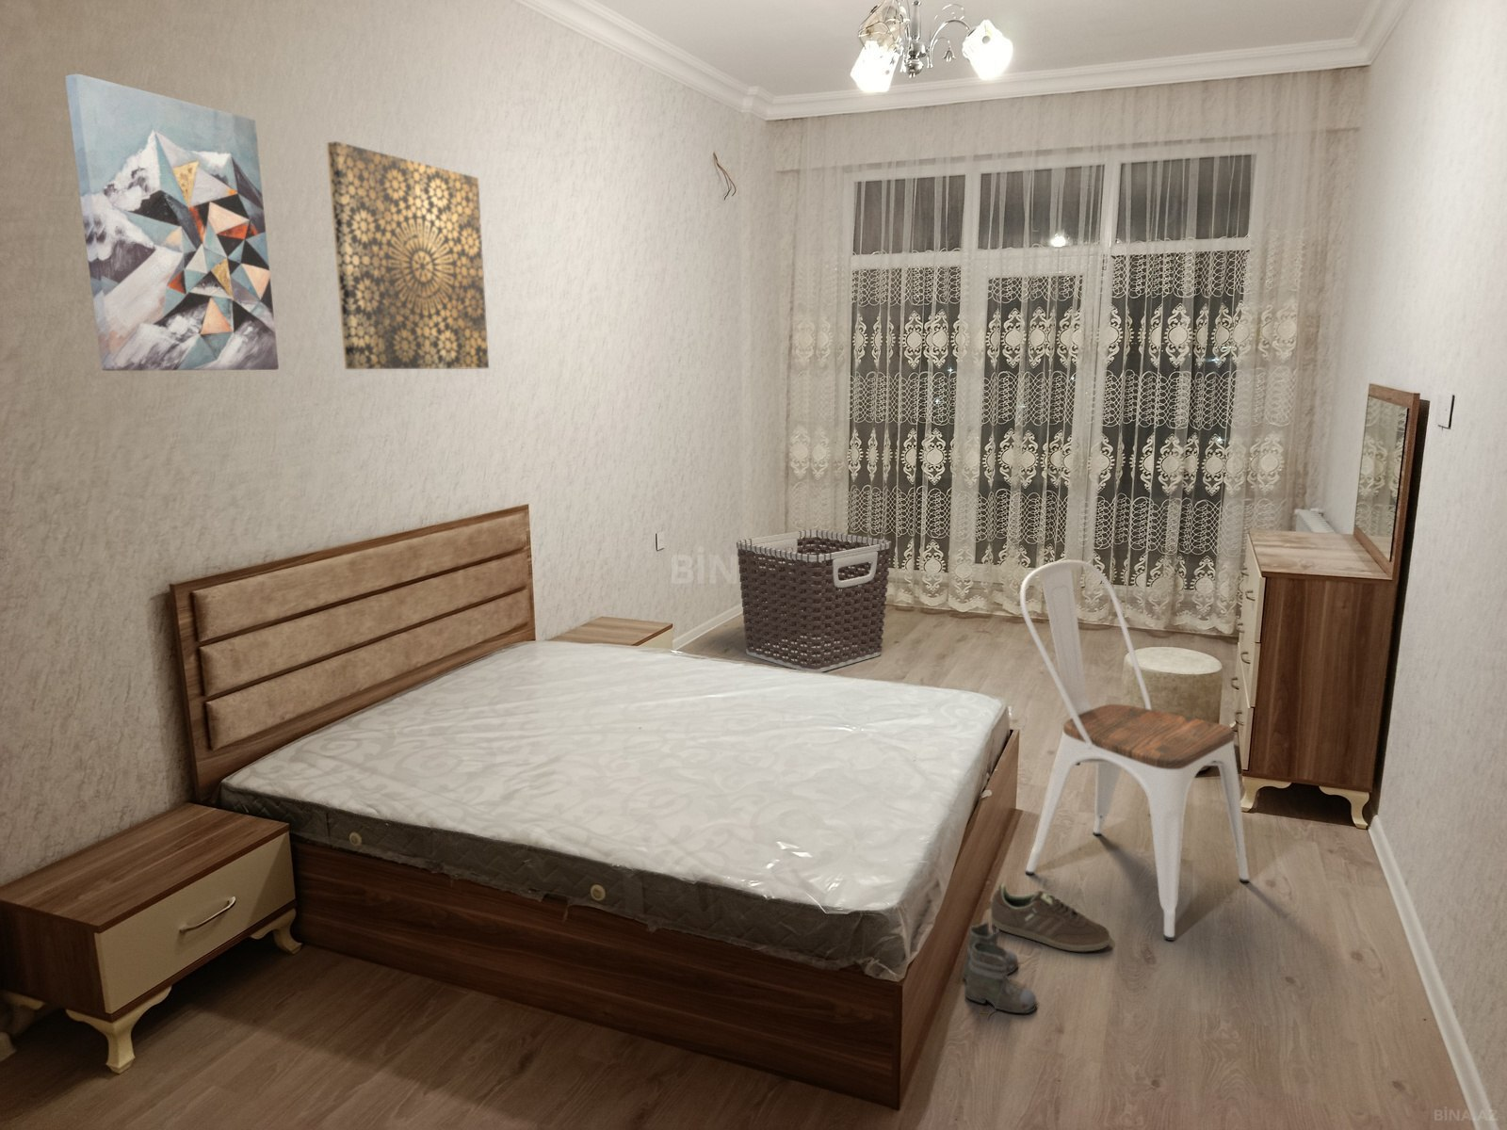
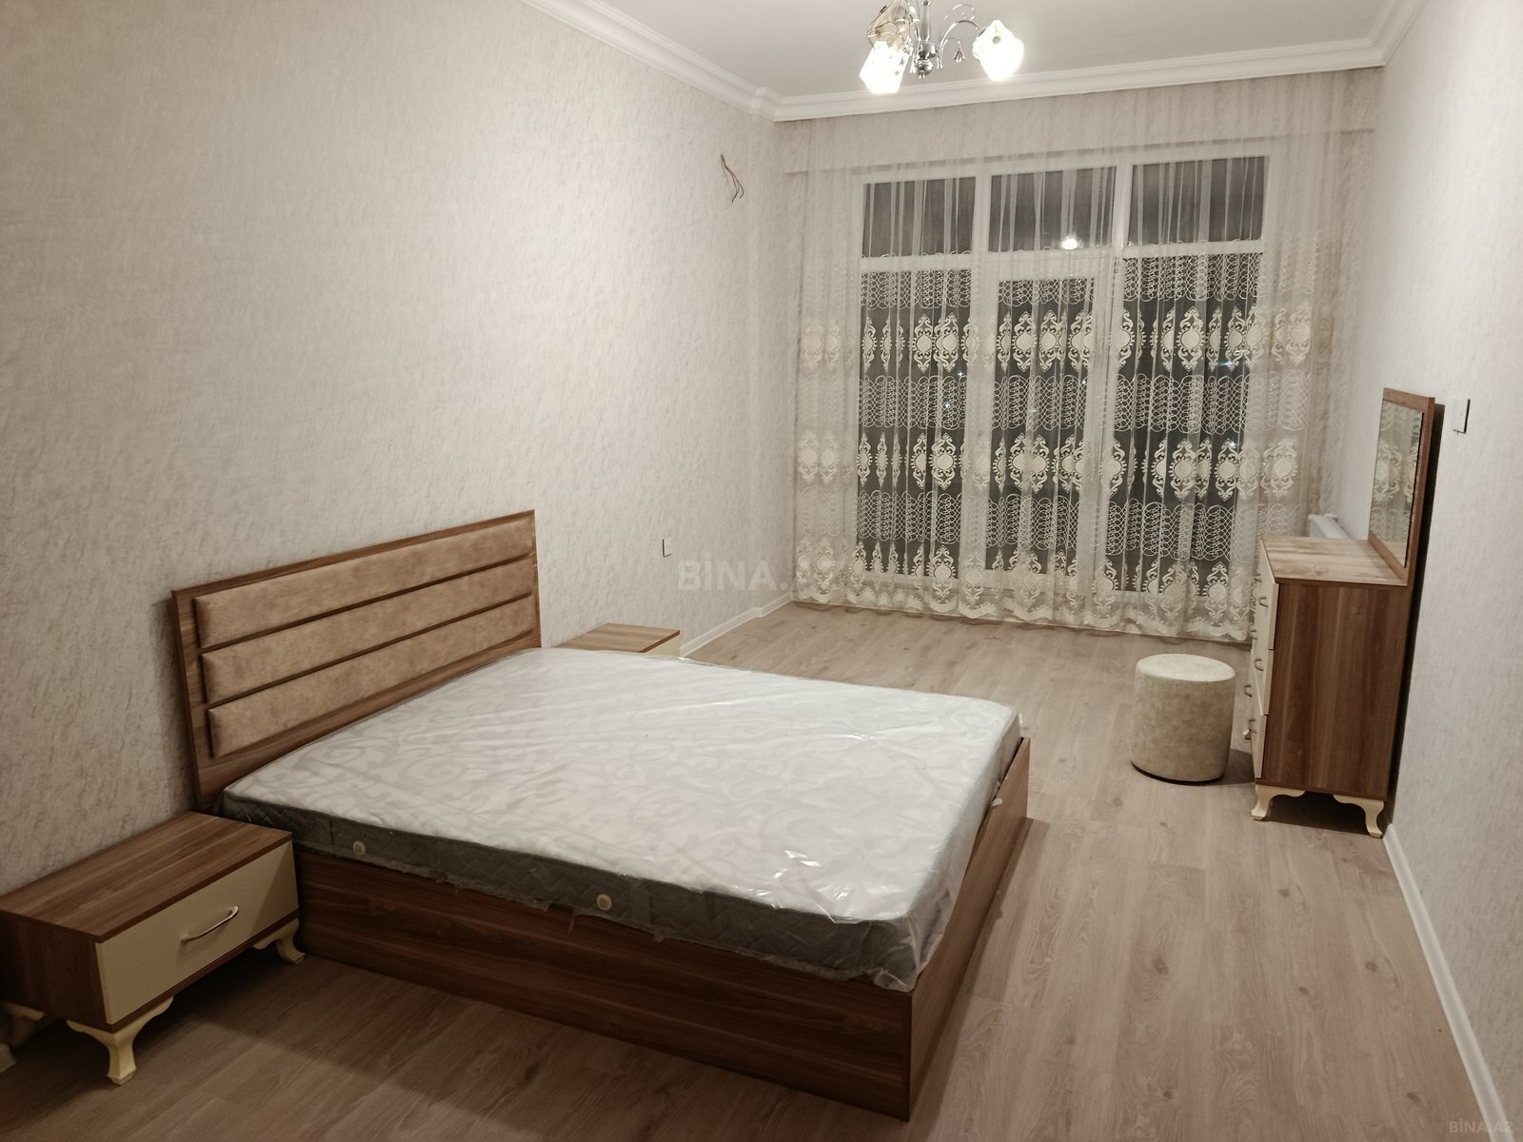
- boots [961,921,1038,1021]
- sneaker [990,882,1112,953]
- wall art [326,140,490,370]
- chair [1019,559,1250,941]
- wall art [64,74,280,372]
- clothes hamper [736,528,892,673]
